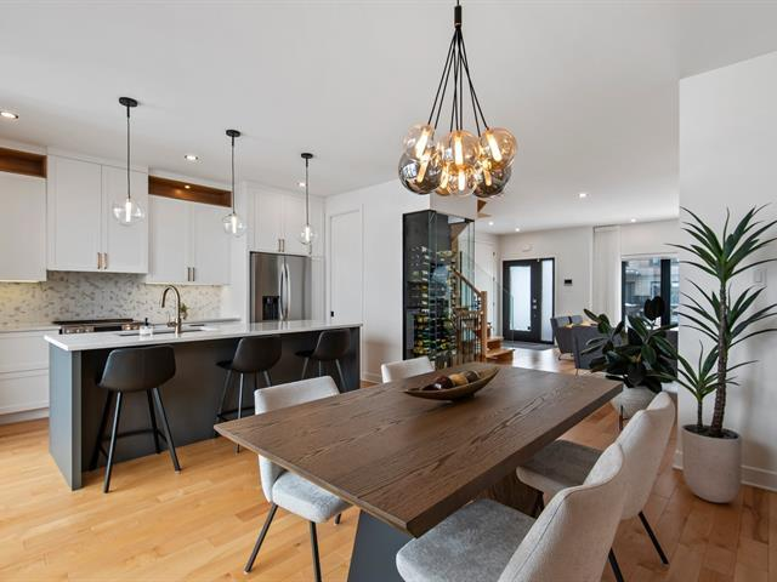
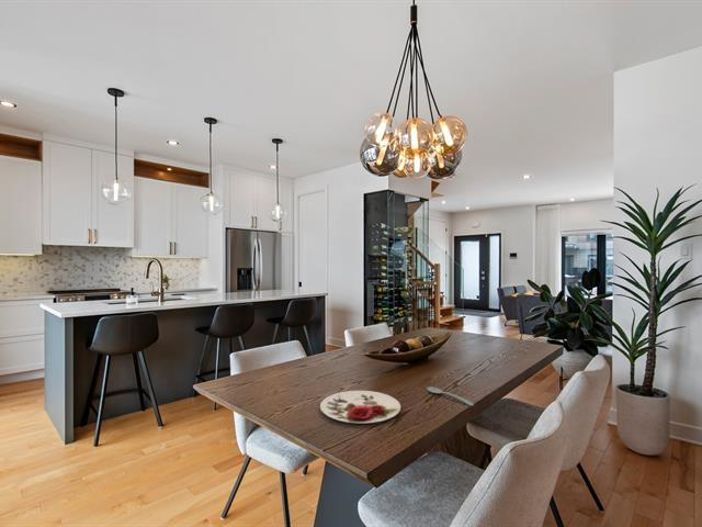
+ plate [319,390,401,424]
+ spoon [426,385,475,407]
